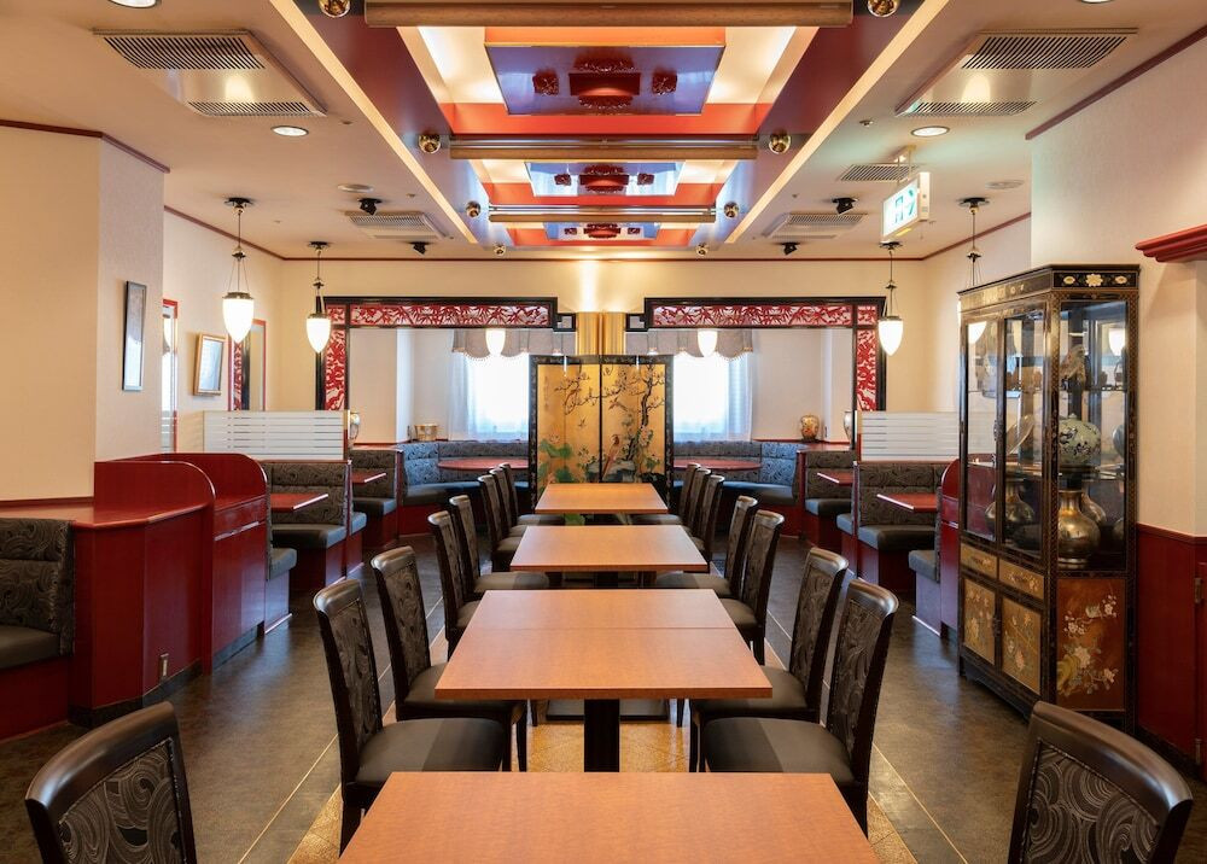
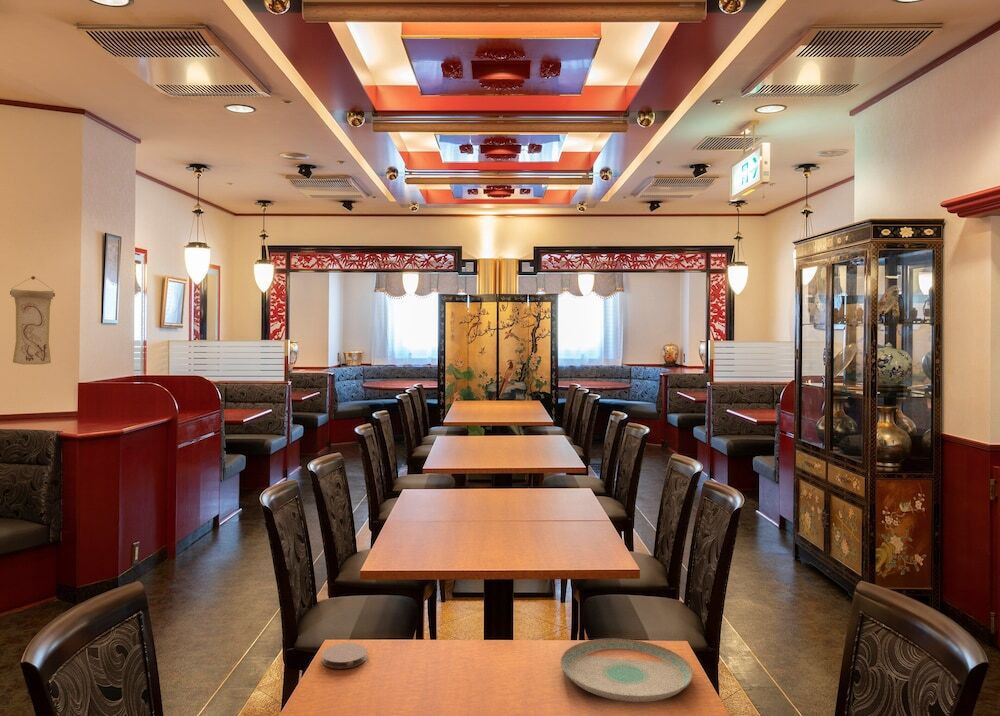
+ plate [560,637,694,703]
+ coaster [321,642,368,669]
+ wall scroll [9,275,56,366]
